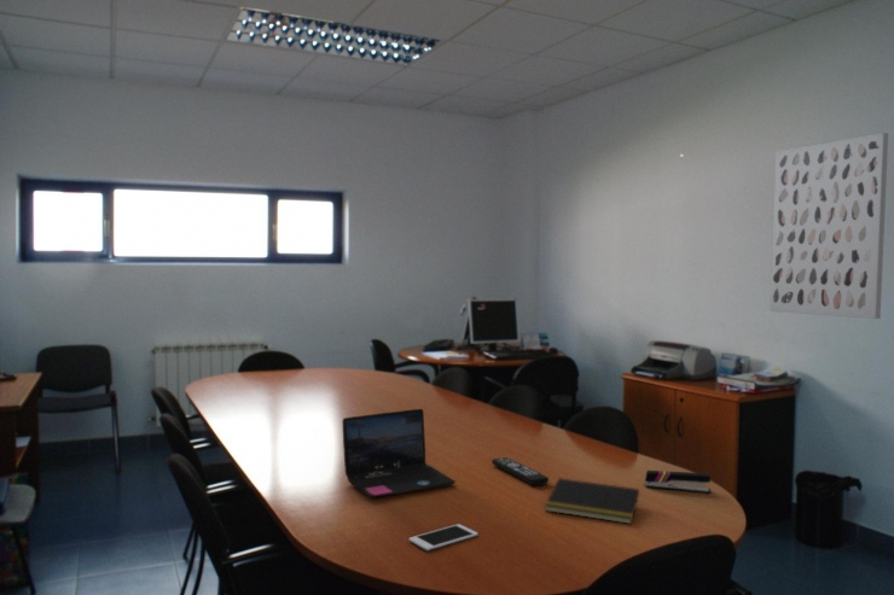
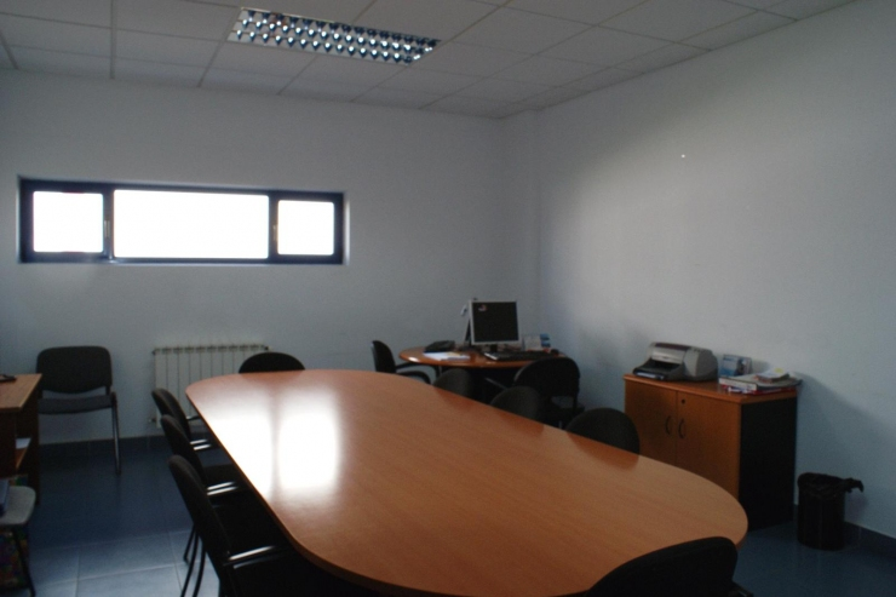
- stapler [644,469,712,495]
- remote control [490,456,550,486]
- wall art [768,132,889,320]
- notepad [544,477,640,525]
- cell phone [408,523,480,552]
- laptop [342,408,457,498]
